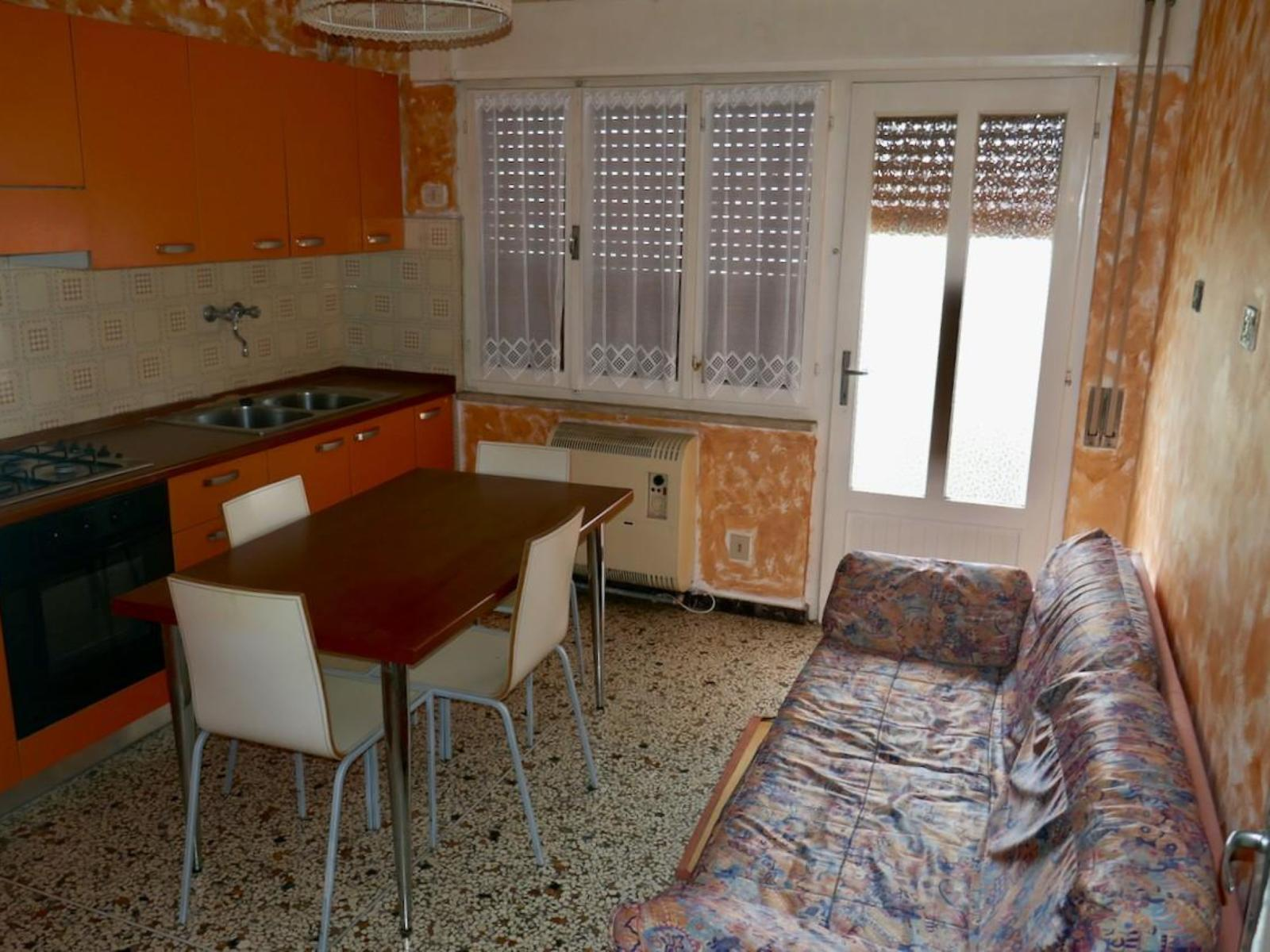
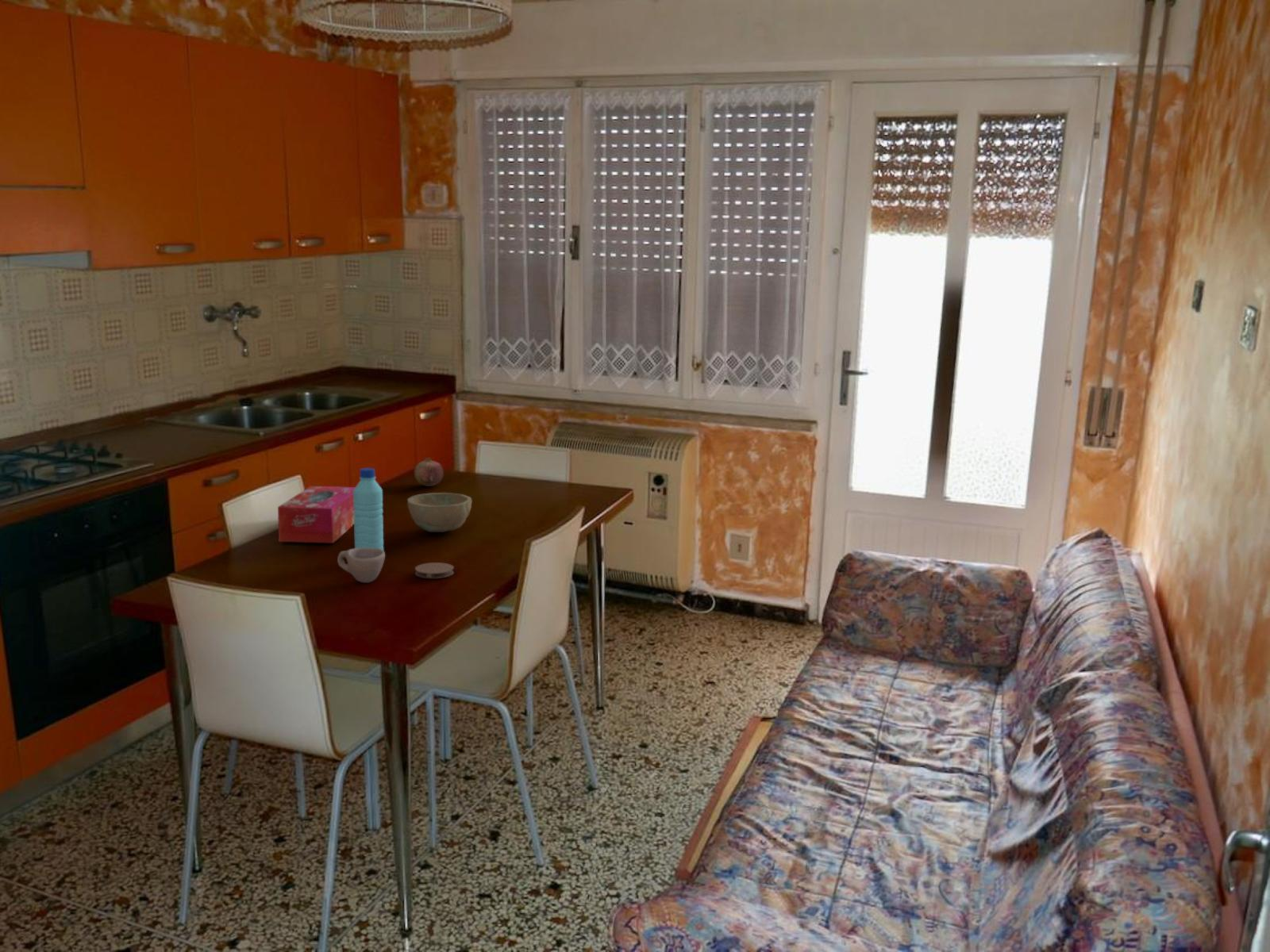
+ tissue box [277,486,356,544]
+ fruit [414,457,444,487]
+ coaster [414,562,455,579]
+ water bottle [353,467,384,551]
+ bowl [407,492,472,533]
+ cup [337,547,386,583]
